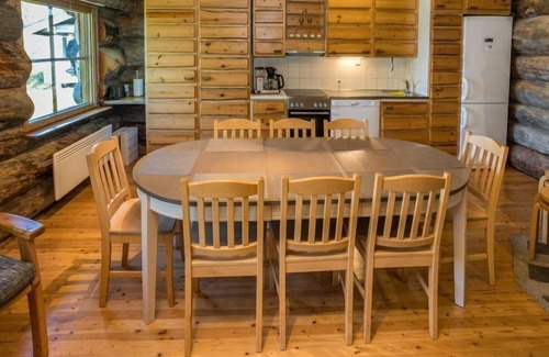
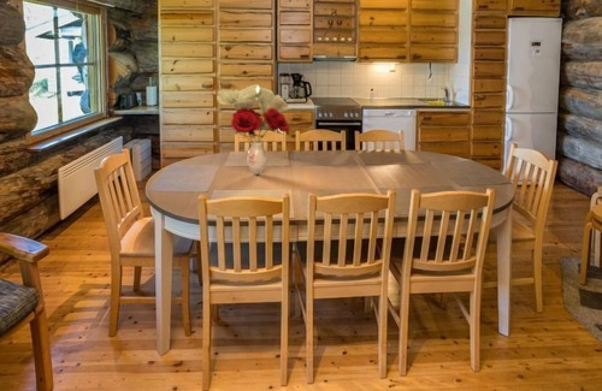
+ flower bouquet [216,83,293,176]
